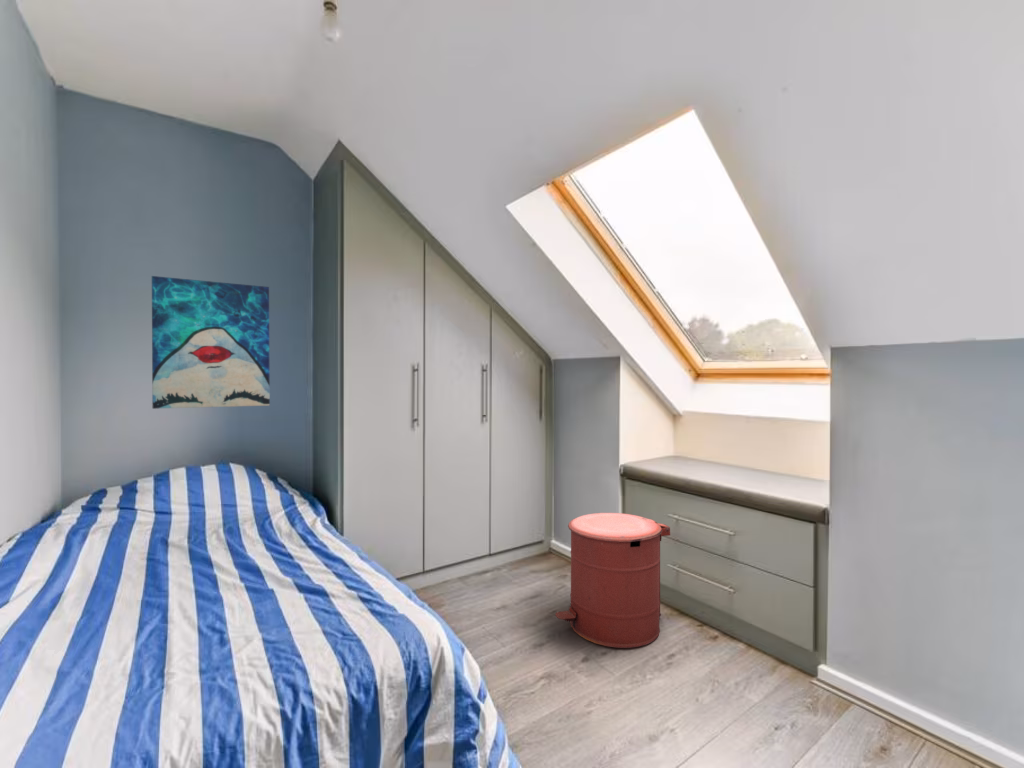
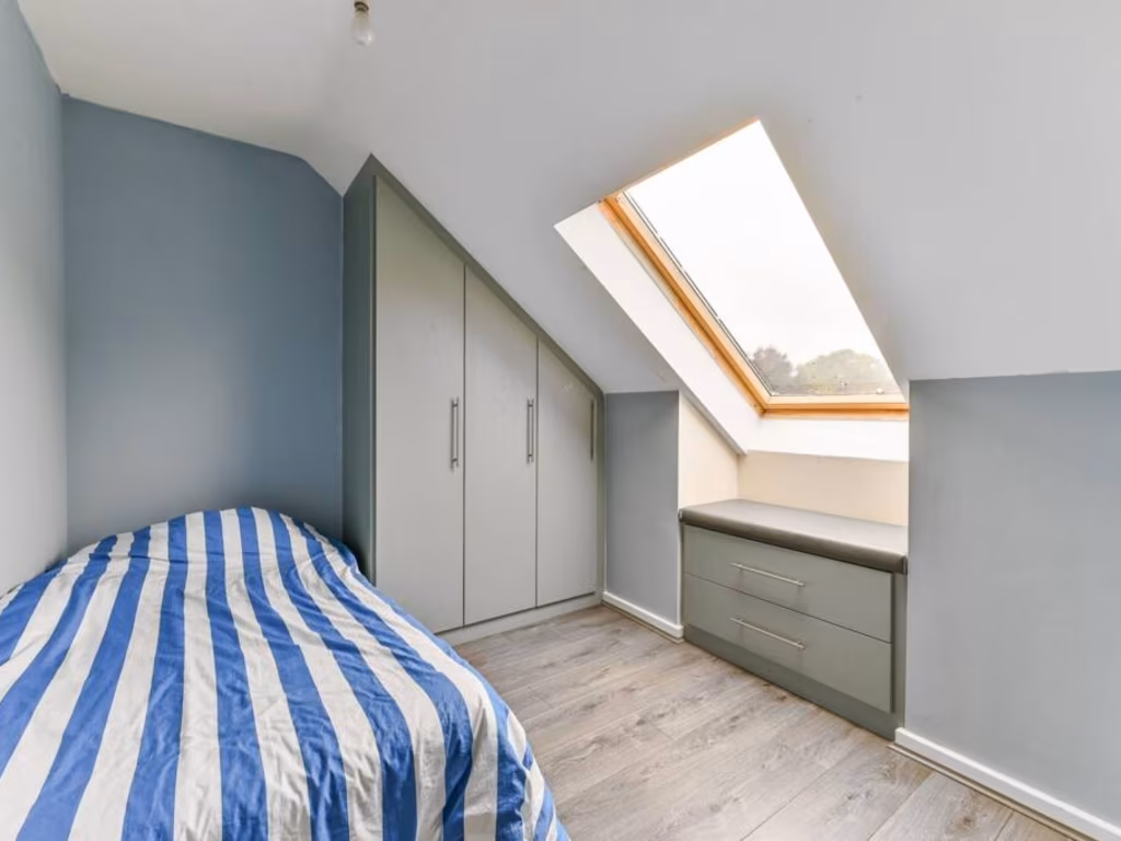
- trash can [555,512,671,649]
- wall art [151,275,271,410]
